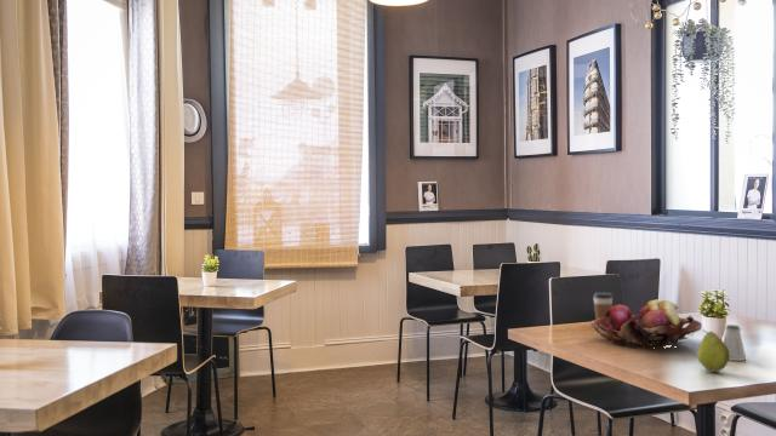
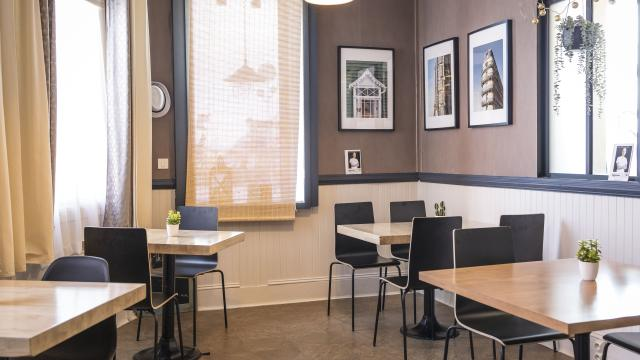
- fruit [696,328,730,373]
- fruit basket [589,298,703,349]
- saltshaker [723,323,747,362]
- coffee cup [592,291,614,320]
